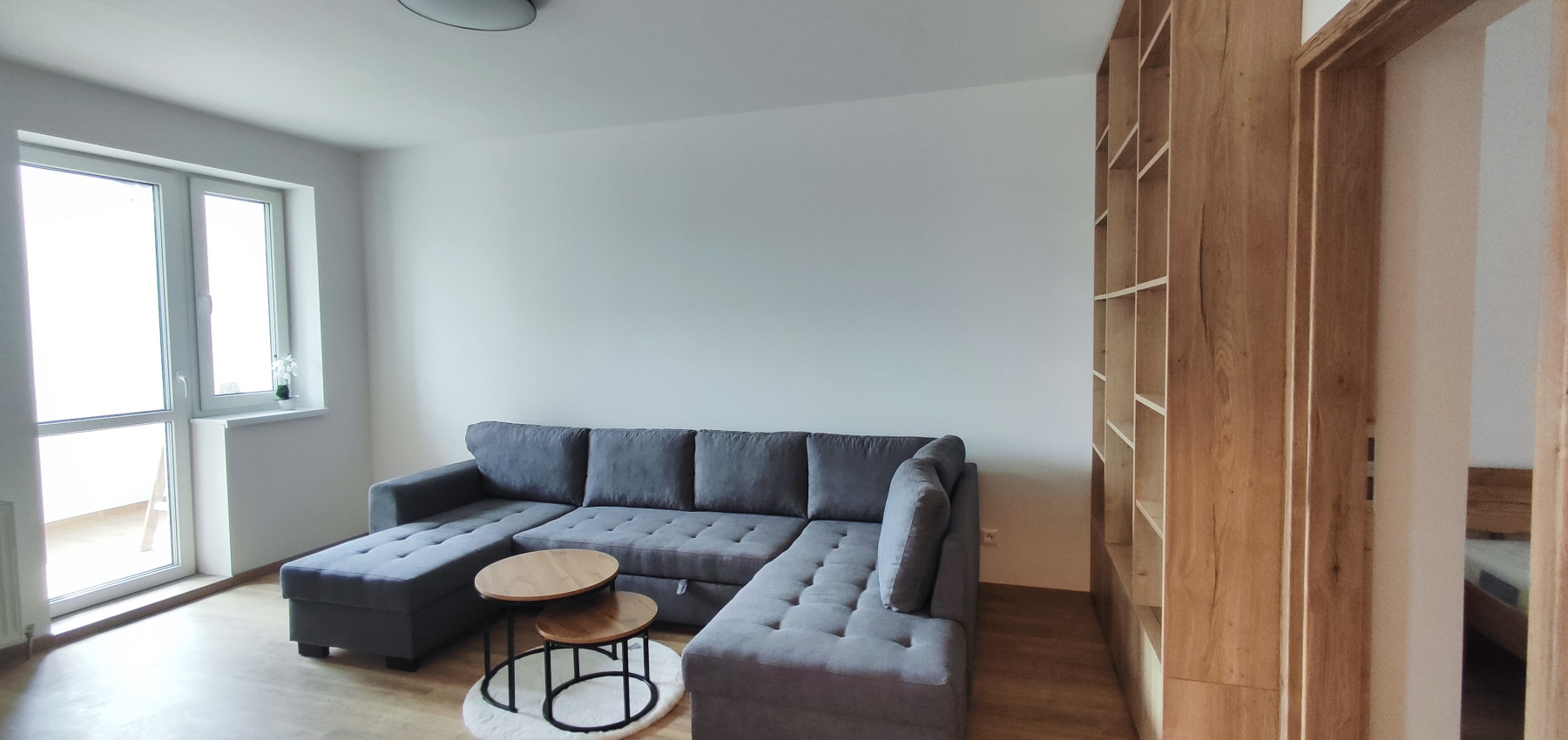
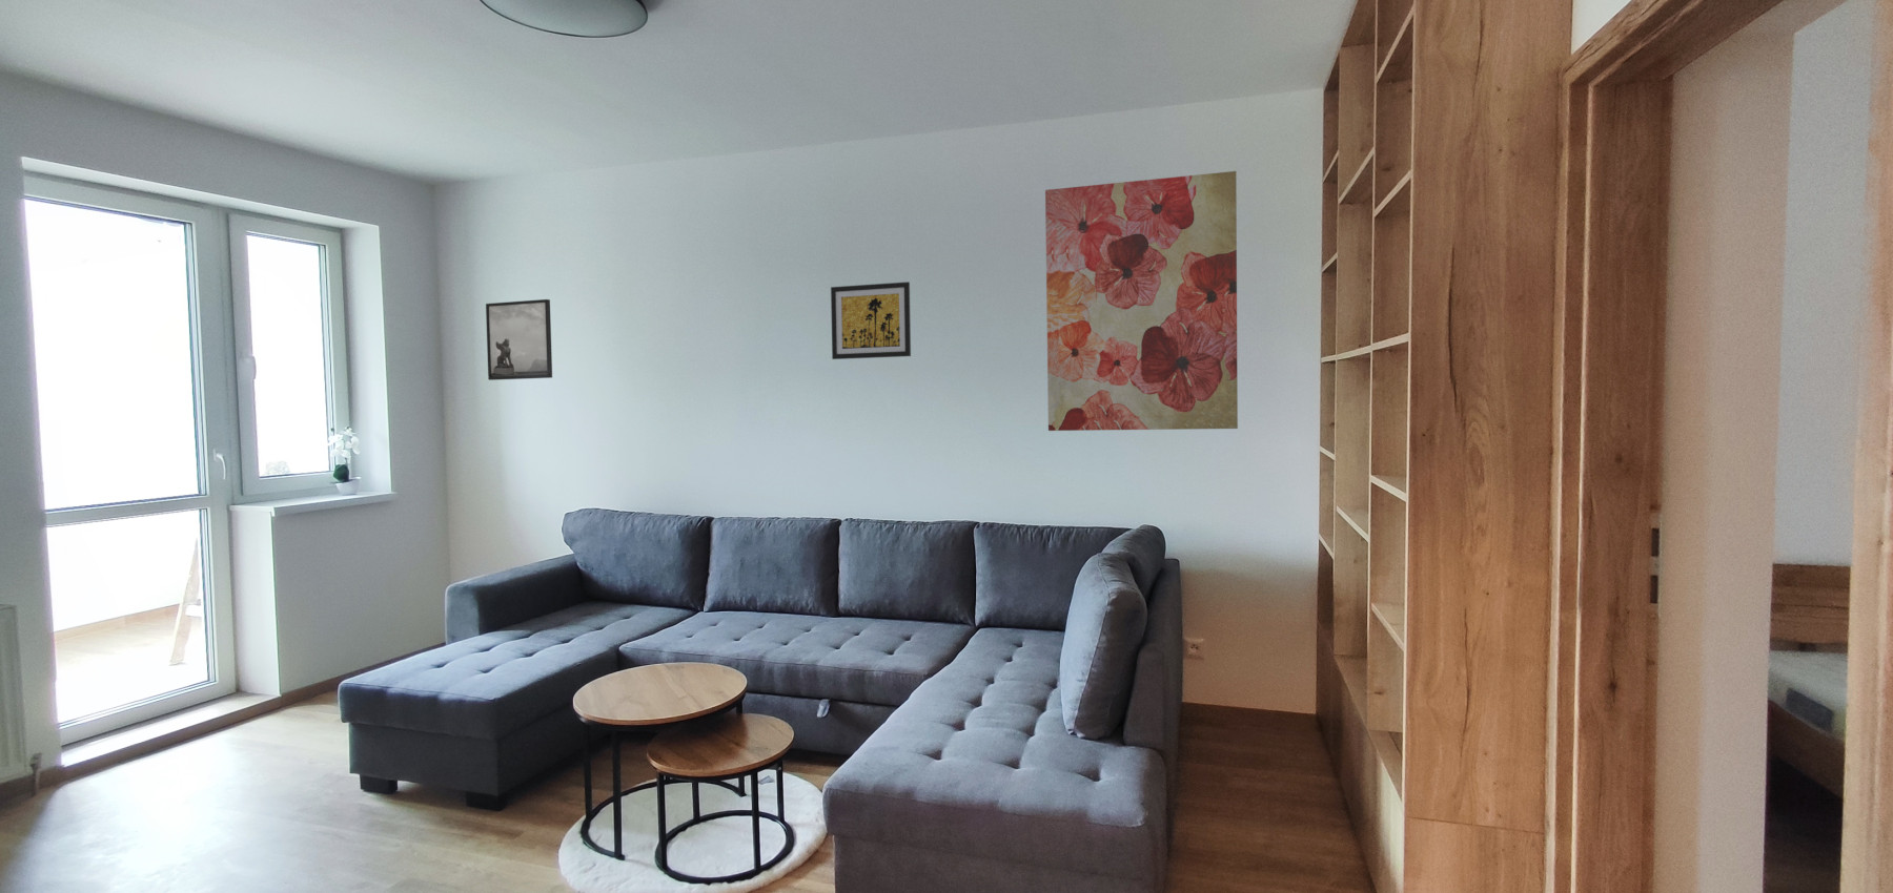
+ wall art [829,280,911,361]
+ wall art [1044,170,1239,432]
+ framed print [485,298,553,381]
